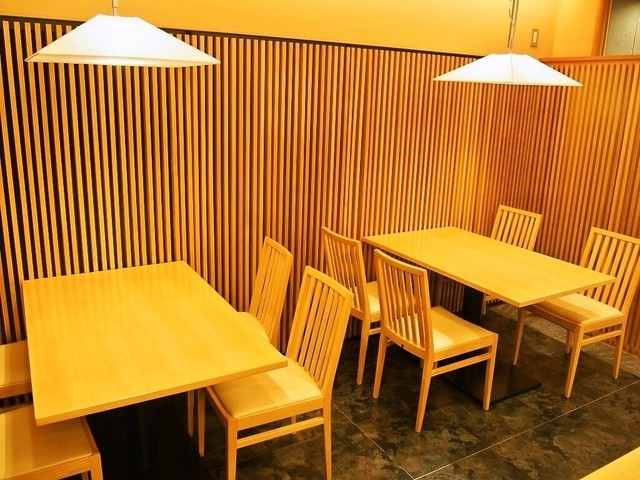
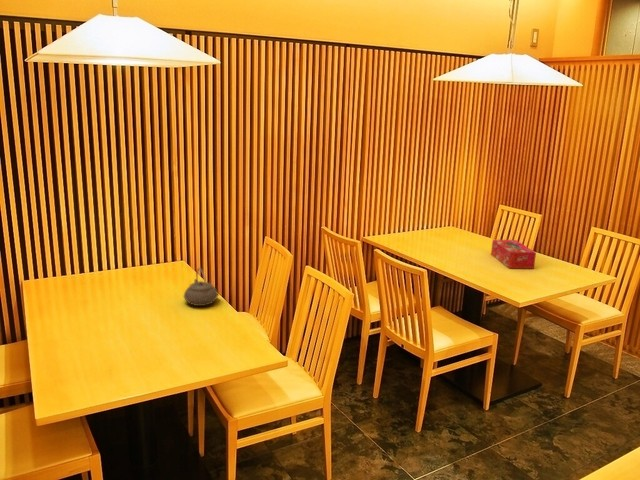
+ tissue box [490,239,537,270]
+ teapot [183,267,219,307]
